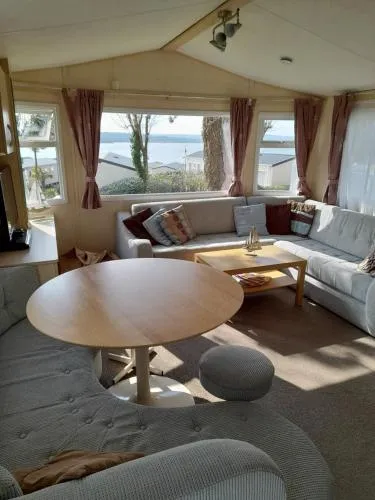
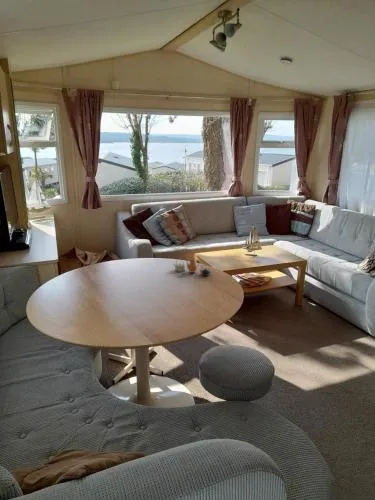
+ teapot [173,256,212,275]
